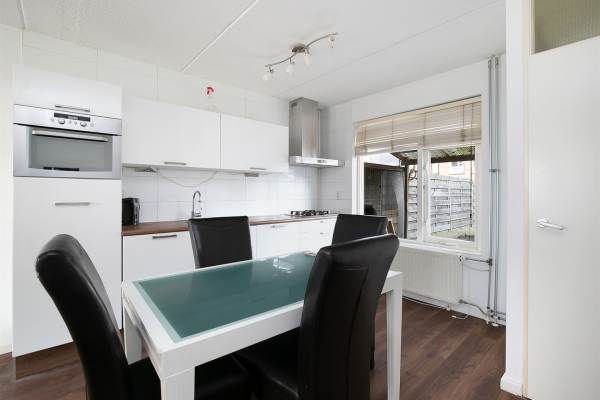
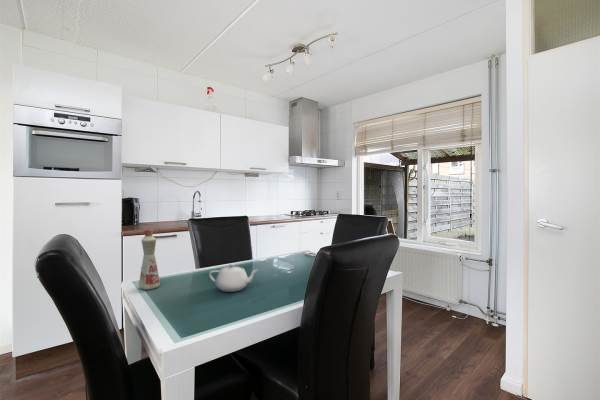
+ teapot [208,263,259,293]
+ bottle [138,227,161,291]
